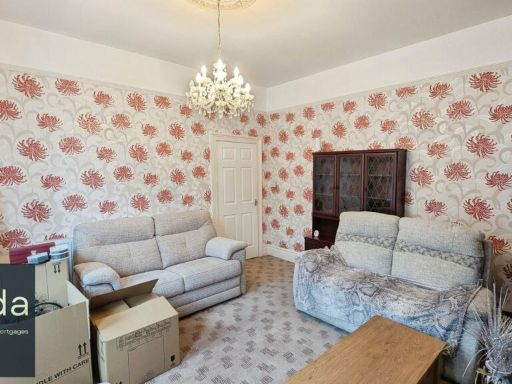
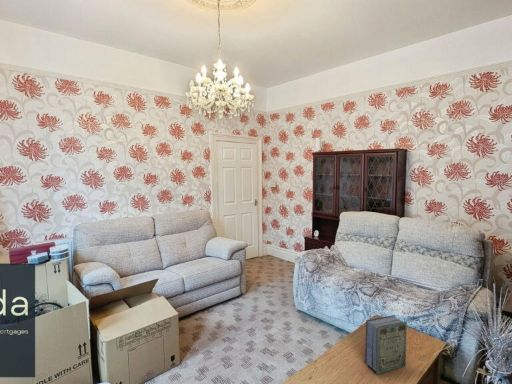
+ book [364,314,408,375]
